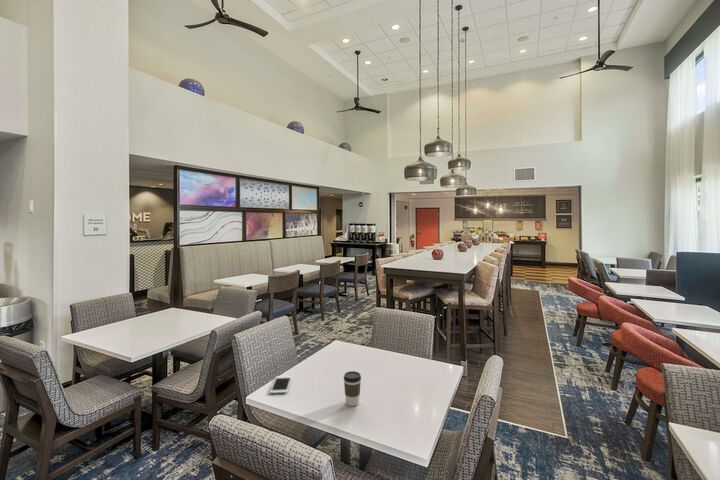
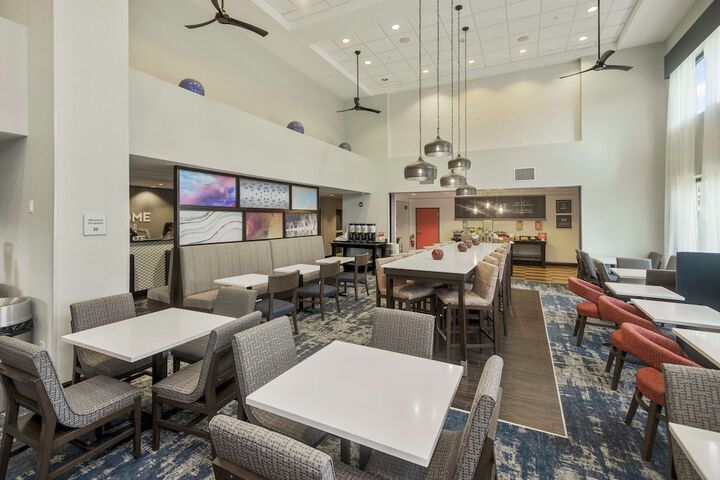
- cell phone [269,375,293,394]
- coffee cup [343,370,362,407]
